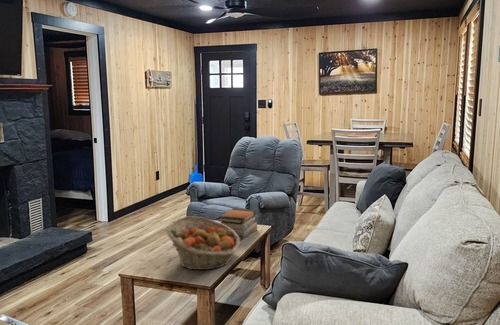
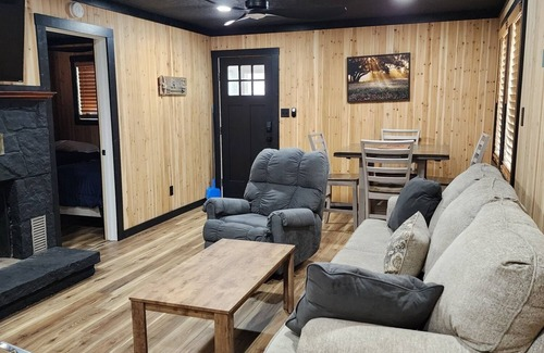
- fruit basket [165,215,241,271]
- book stack [217,207,258,241]
